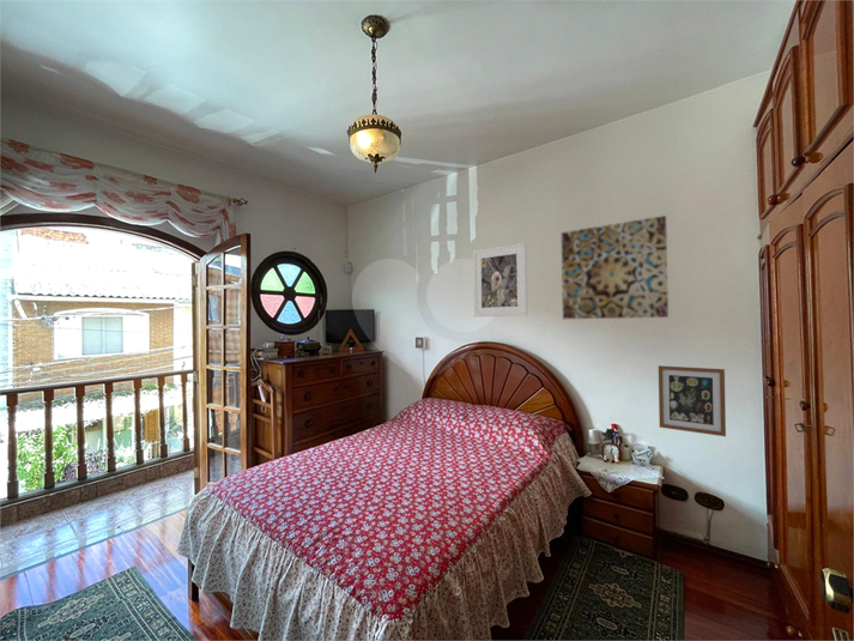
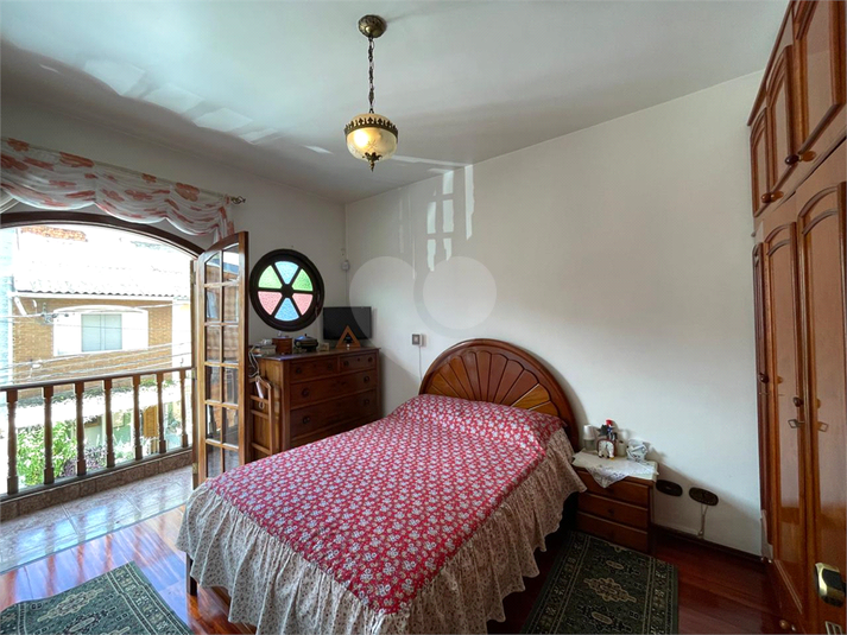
- wall art [658,364,727,437]
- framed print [472,242,528,318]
- wall art [561,214,670,320]
